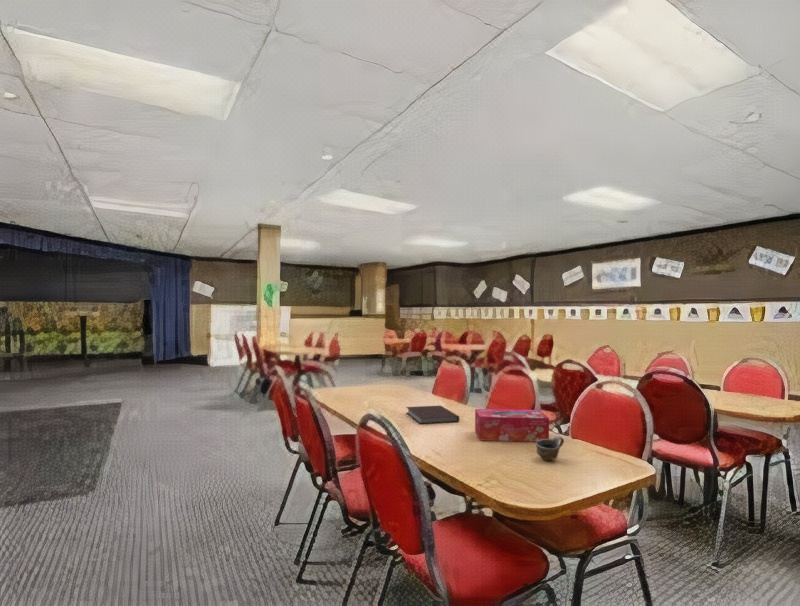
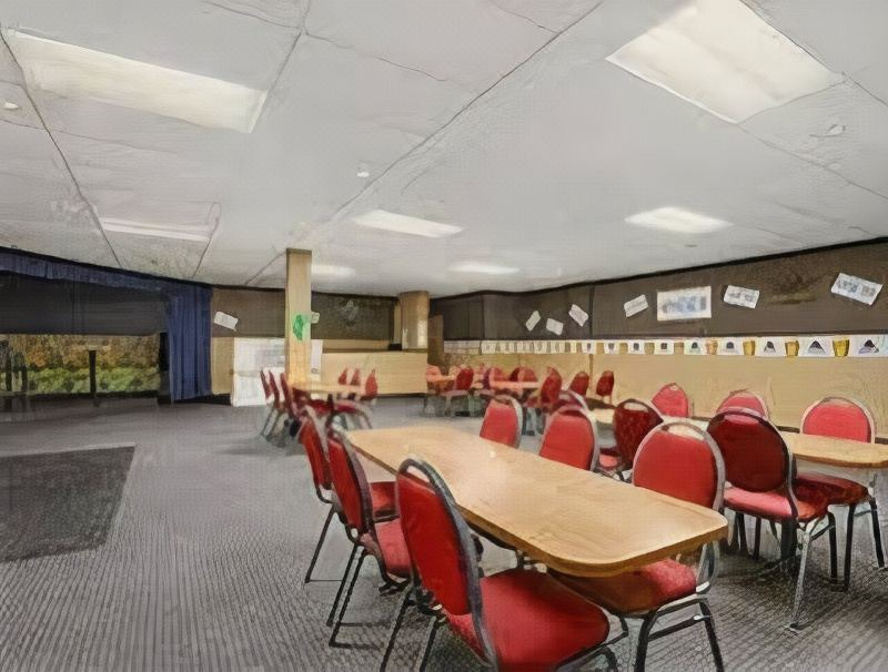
- tissue box [474,408,550,442]
- cup [534,435,565,462]
- notebook [405,405,460,425]
